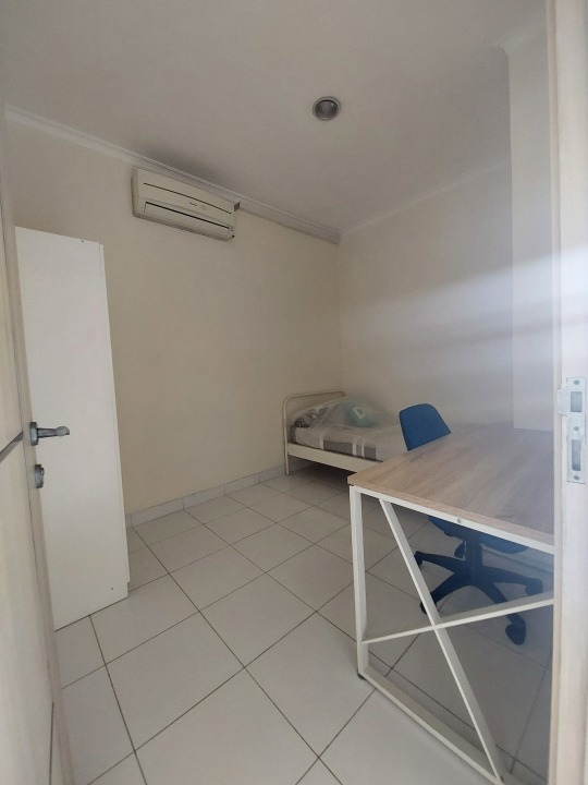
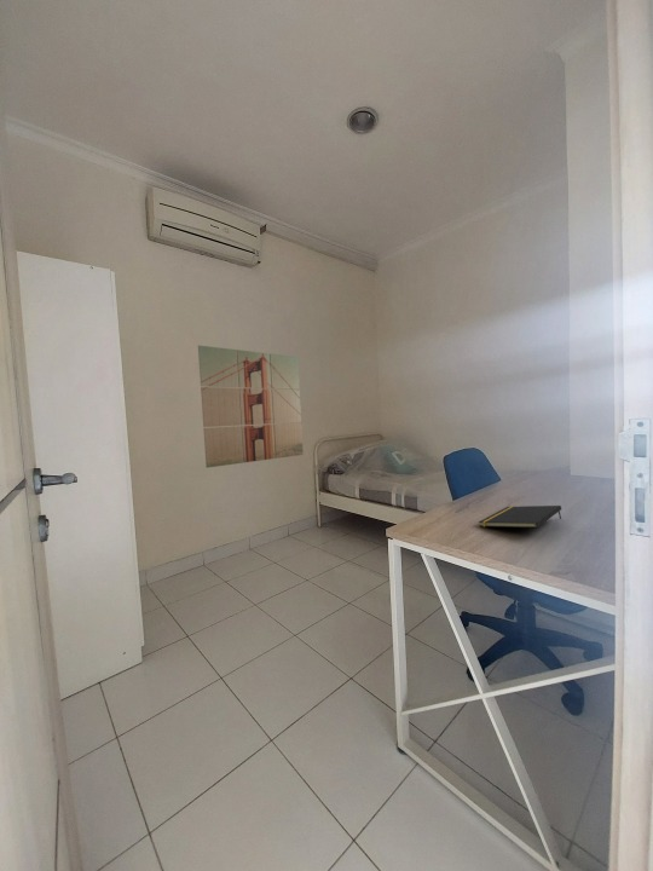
+ notepad [478,504,562,529]
+ wall art [197,345,305,469]
